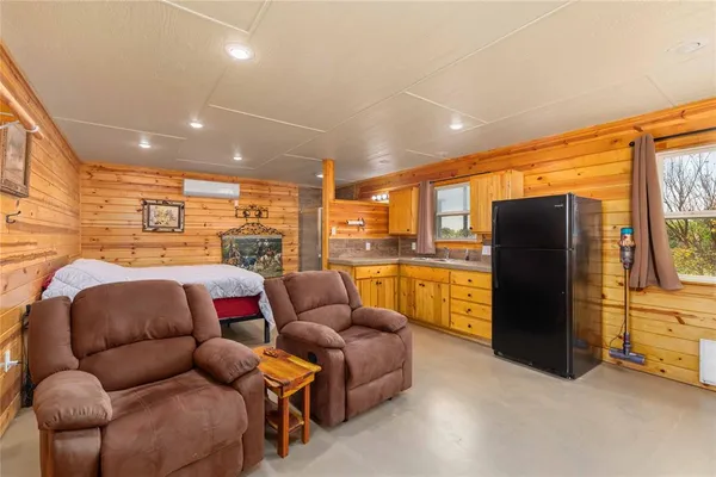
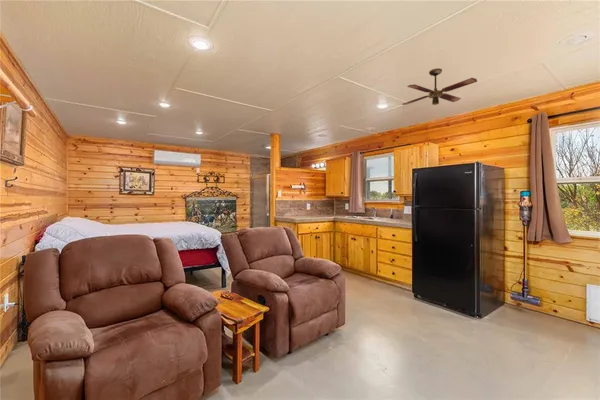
+ ceiling fan [401,67,478,106]
